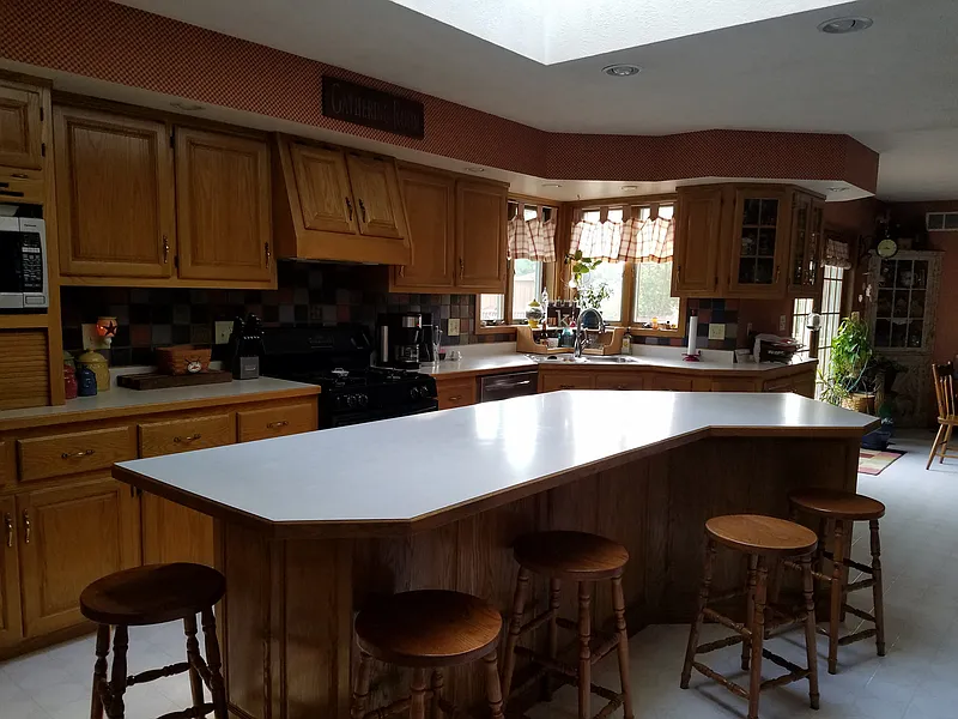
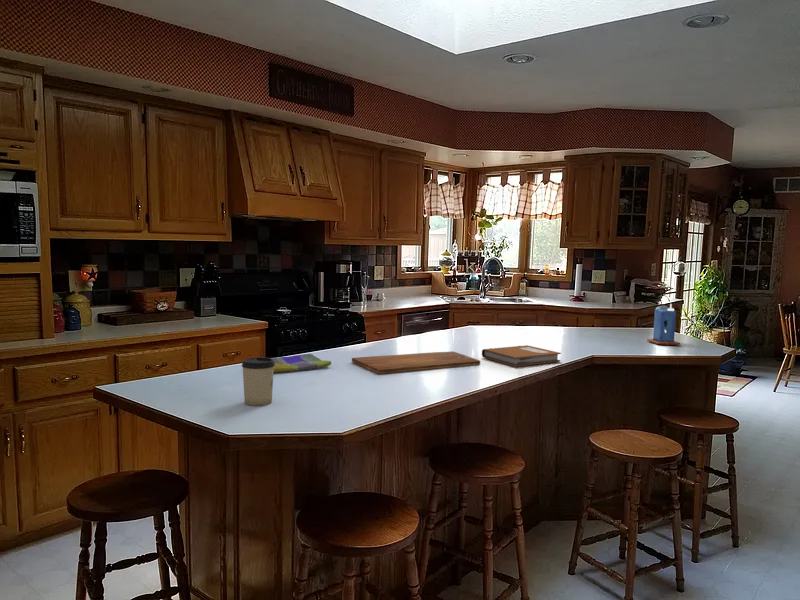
+ cup [241,356,275,407]
+ notebook [481,344,562,368]
+ candle [646,303,681,346]
+ cutting board [351,350,481,375]
+ dish towel [270,353,332,374]
